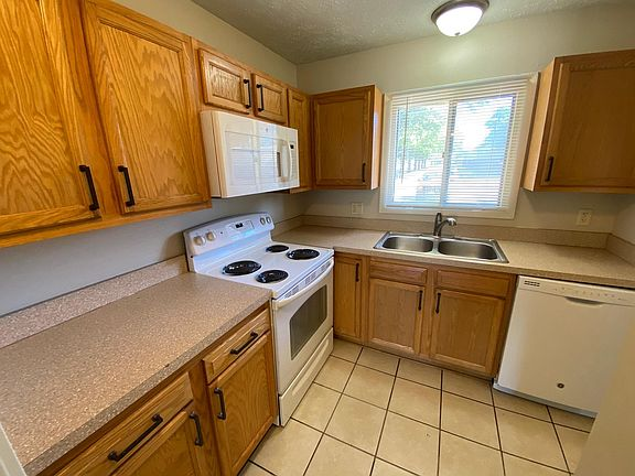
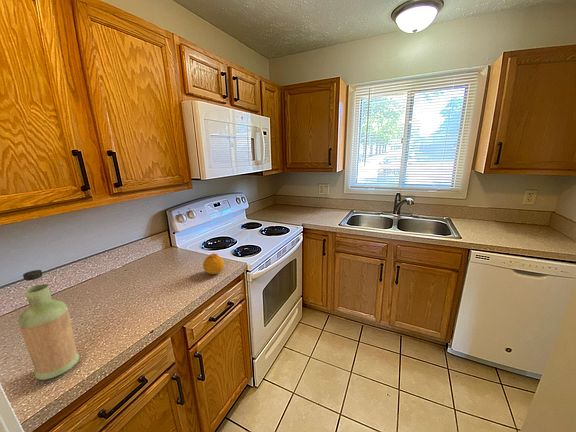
+ bottle [18,269,80,381]
+ fruit [202,252,225,275]
